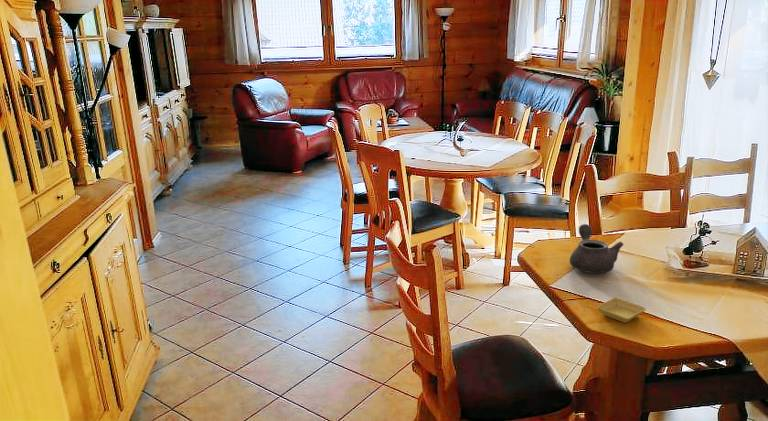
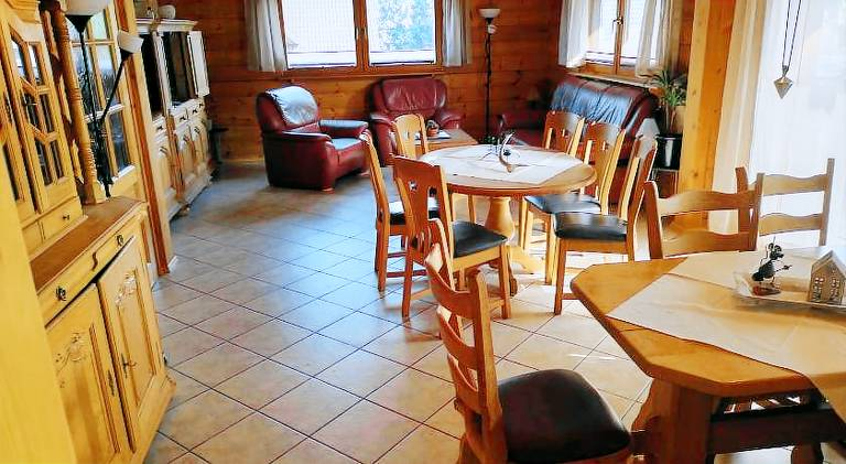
- saucer [596,297,647,324]
- teapot [569,223,625,274]
